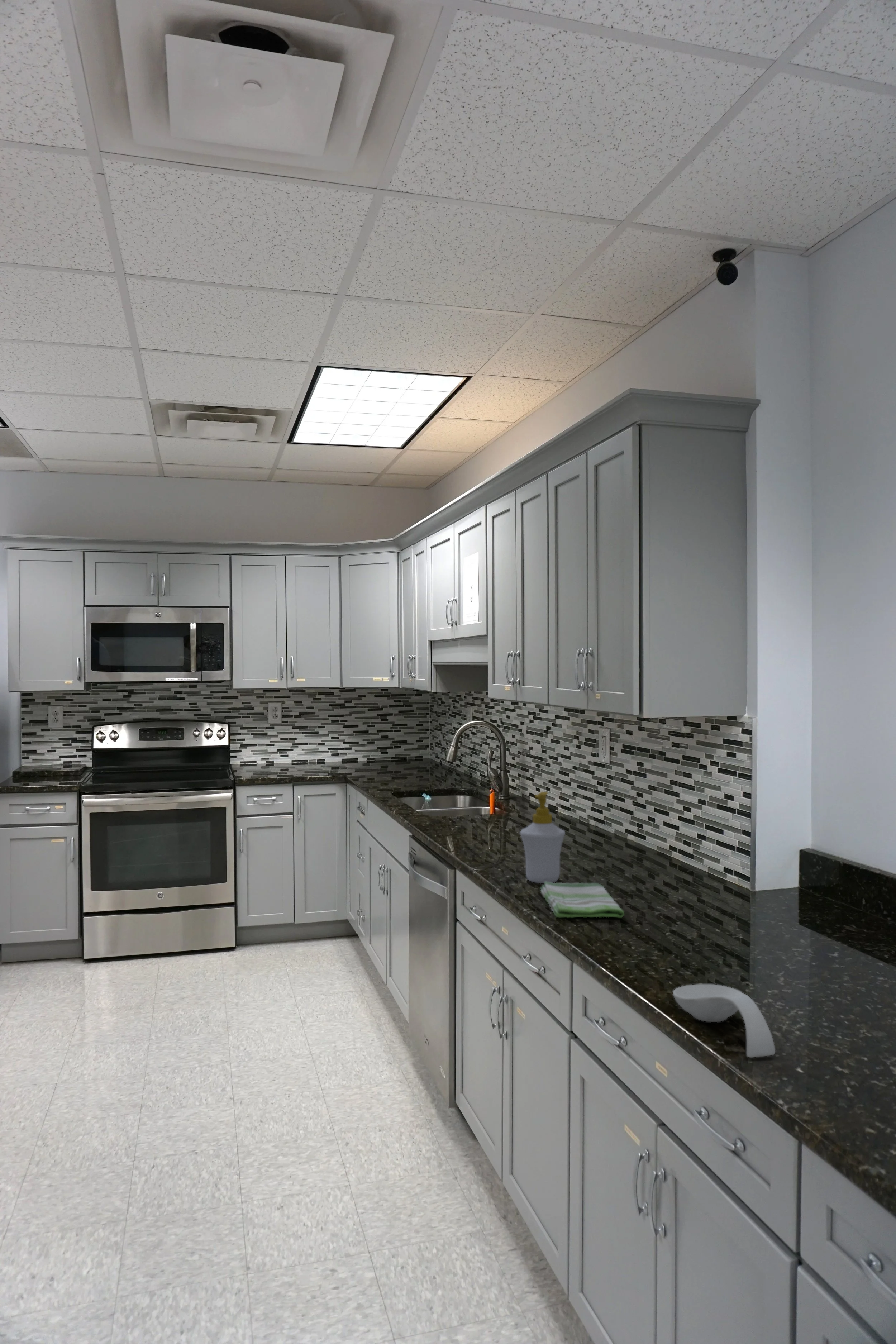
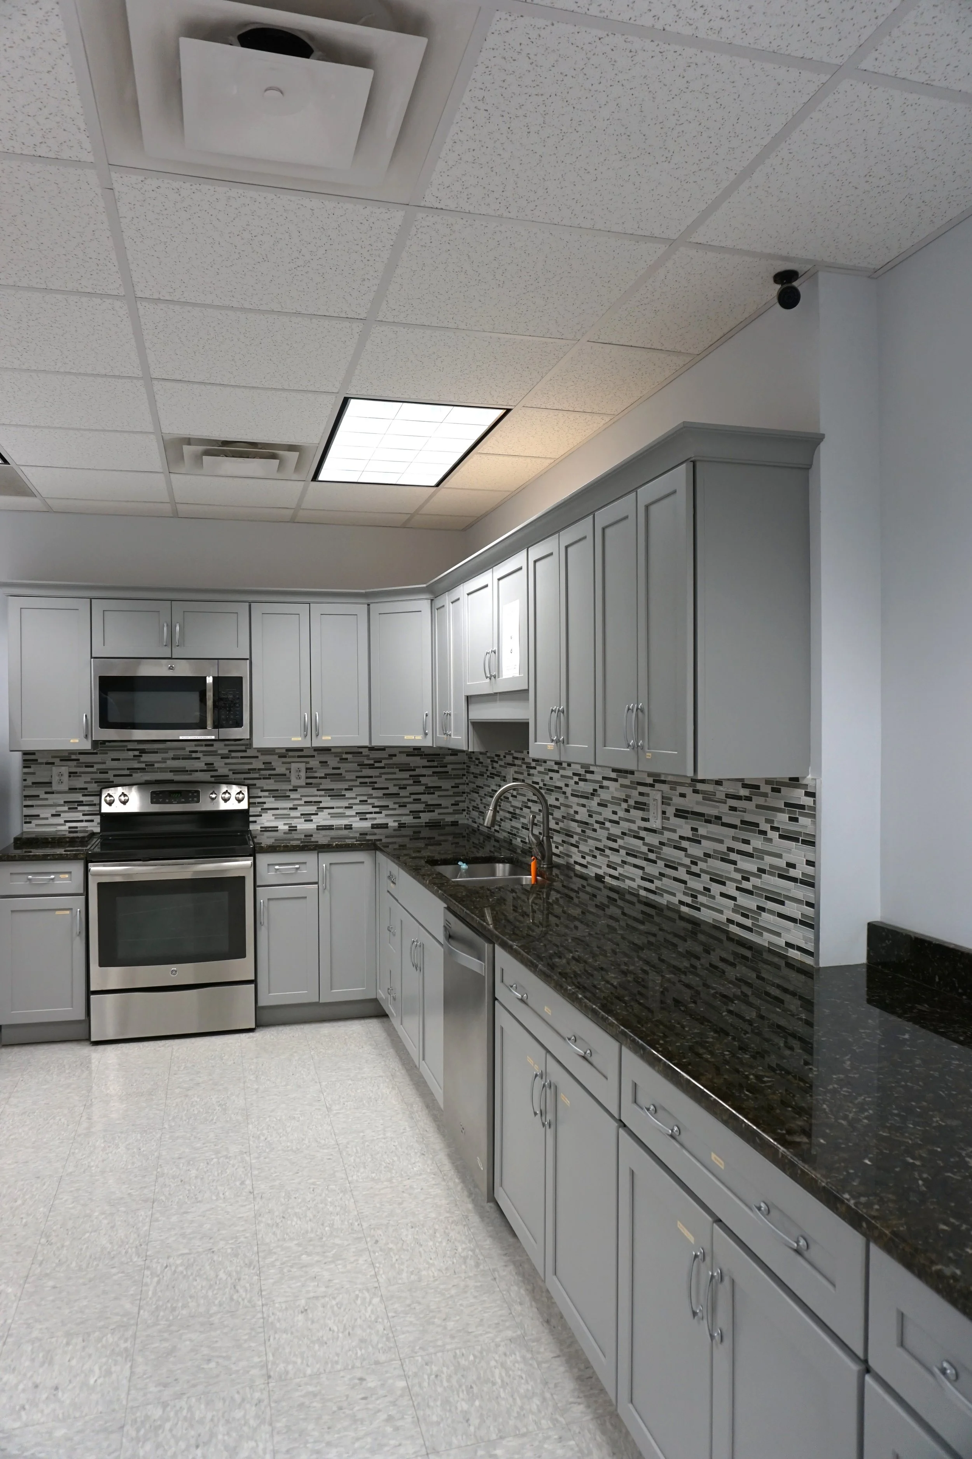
- soap bottle [520,791,566,884]
- dish towel [540,882,625,918]
- spoon rest [672,984,776,1058]
